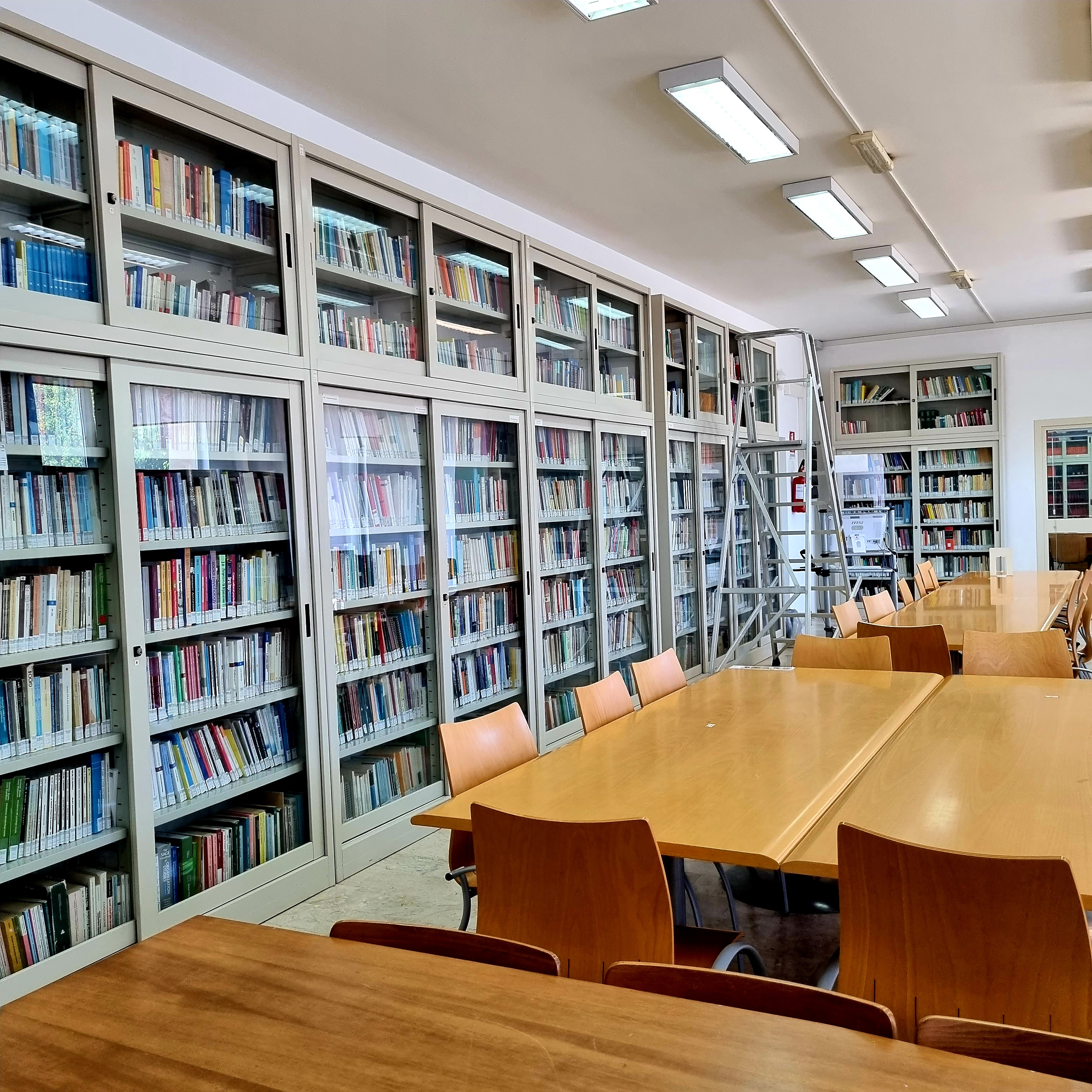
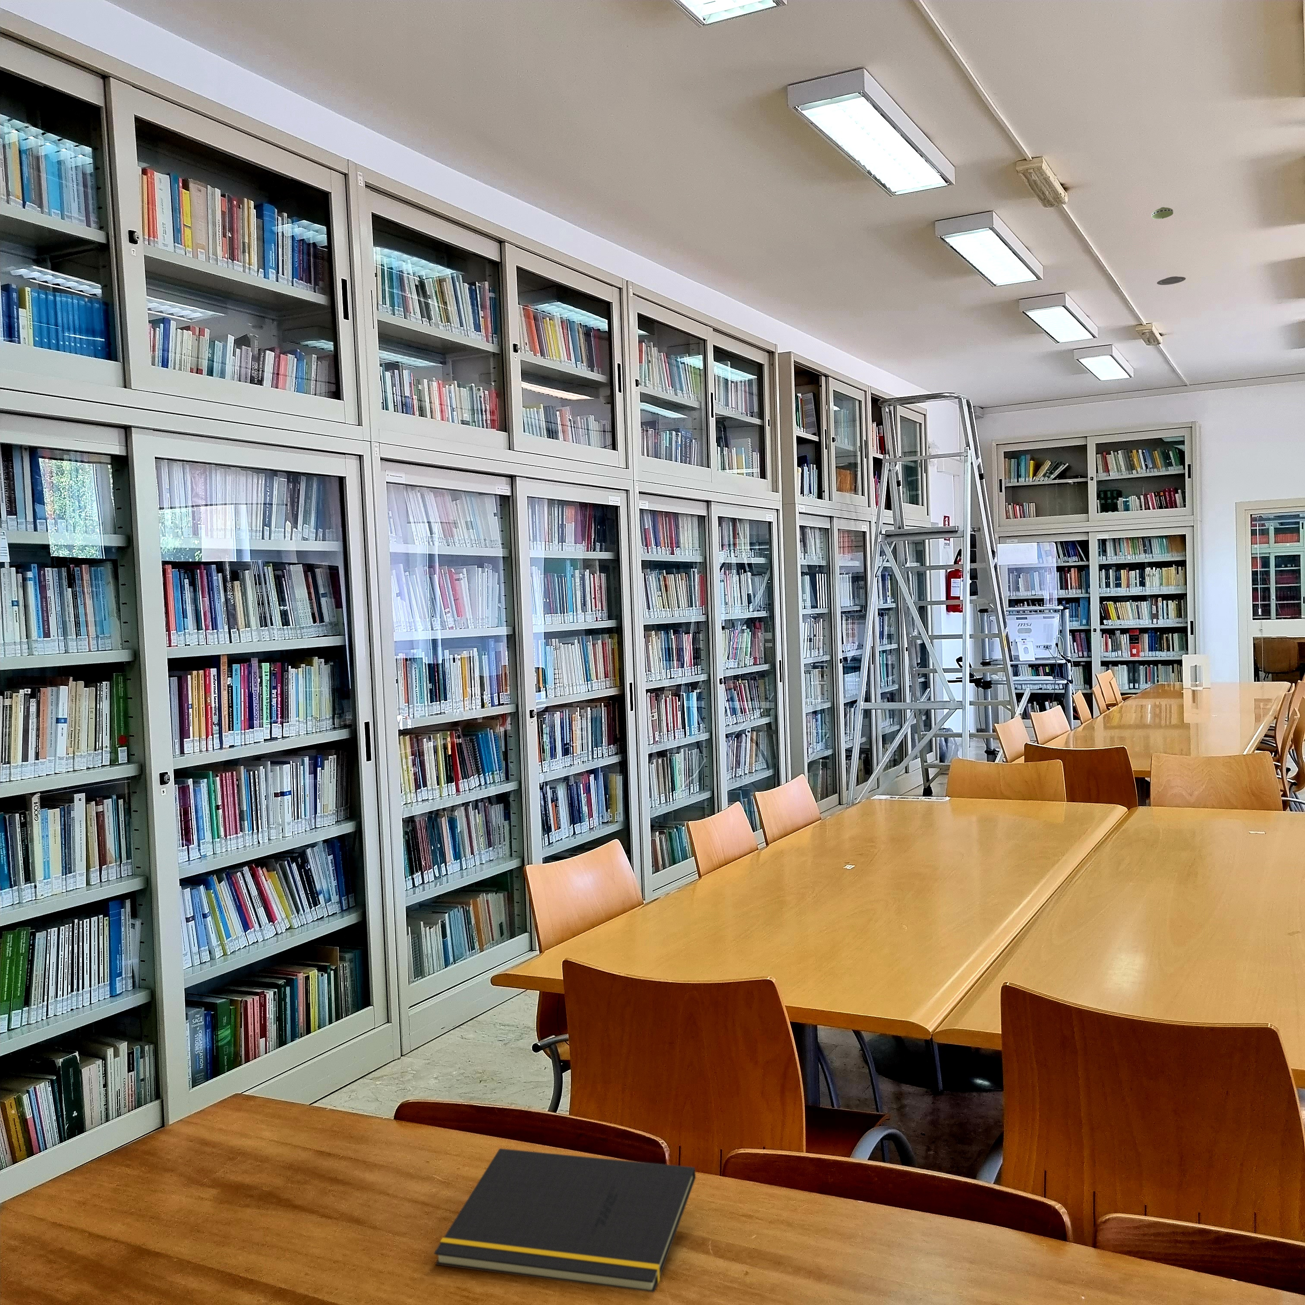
+ smoke detector [1151,207,1174,220]
+ recessed light [1157,276,1187,286]
+ notepad [434,1148,696,1293]
